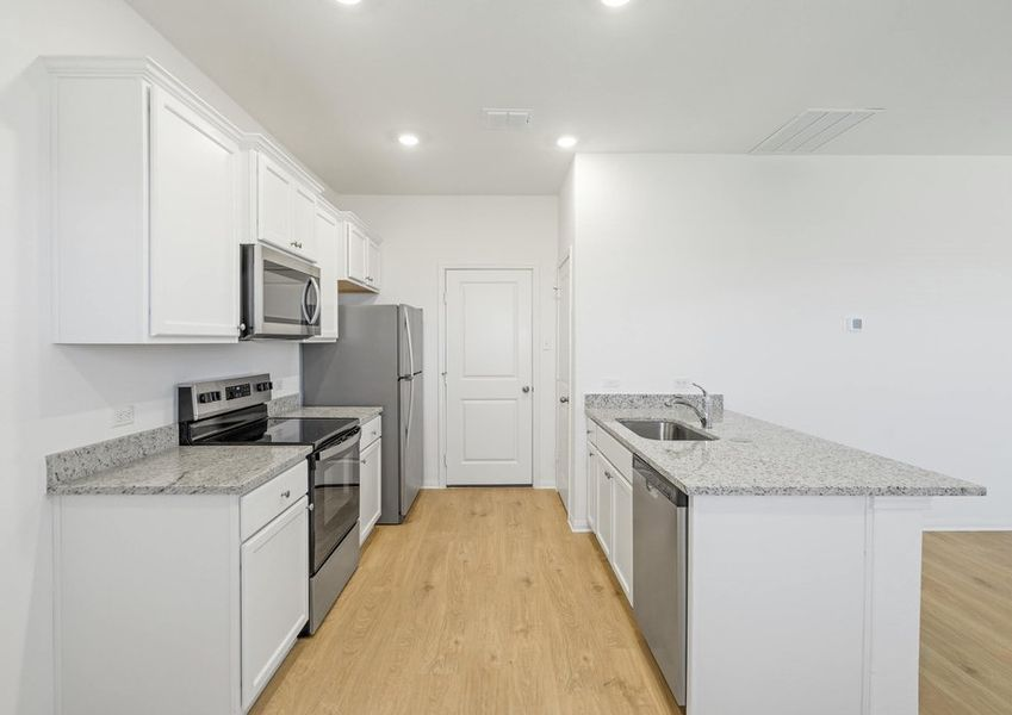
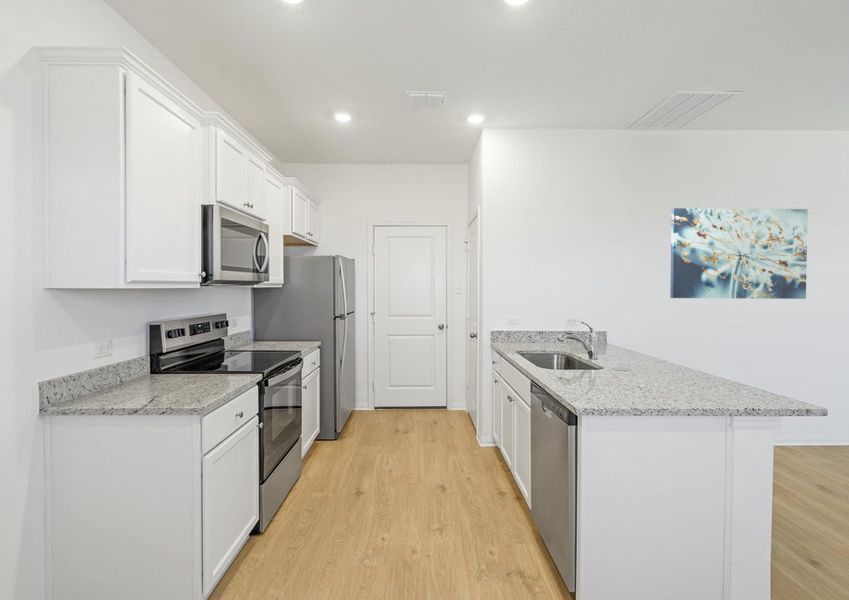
+ wall art [669,207,809,300]
